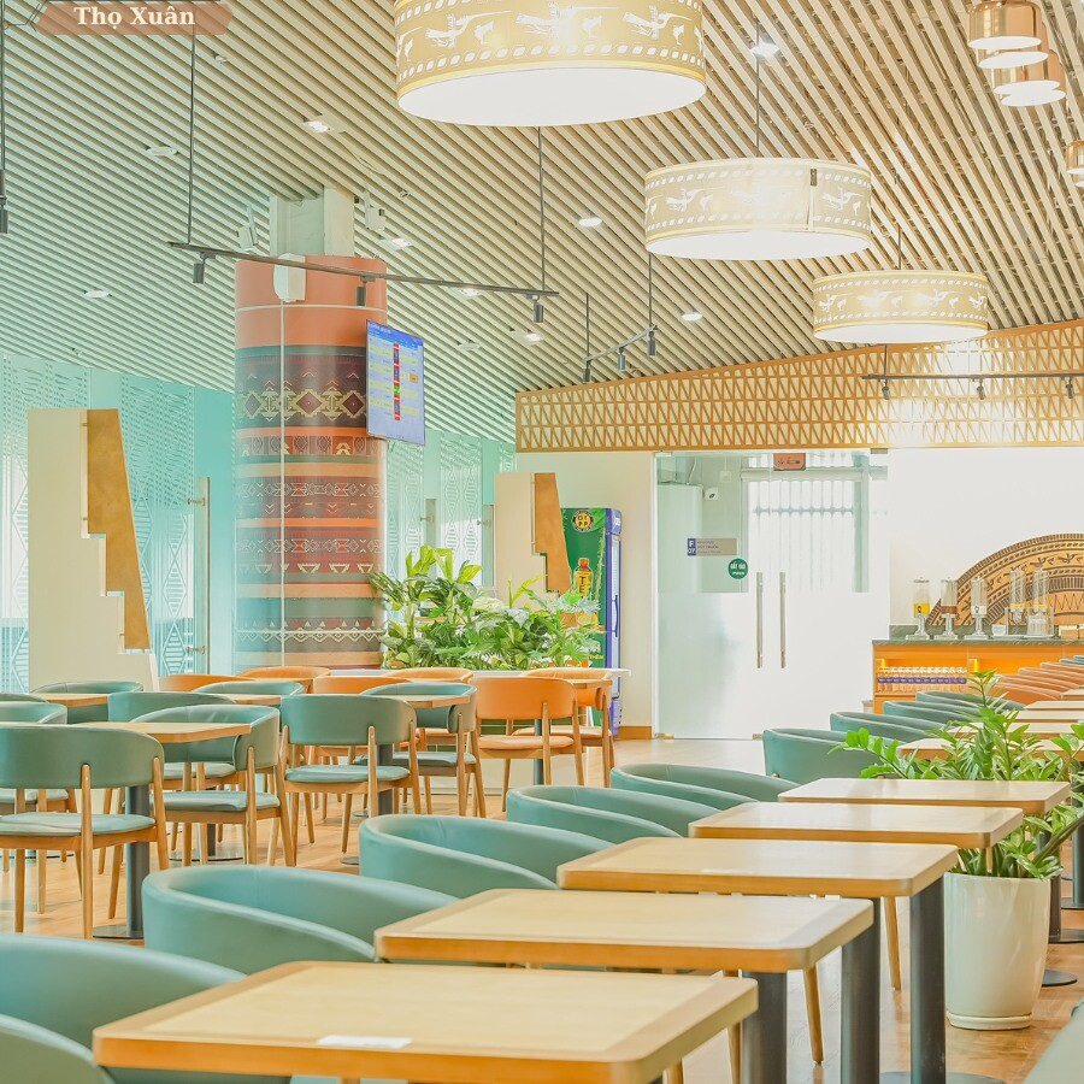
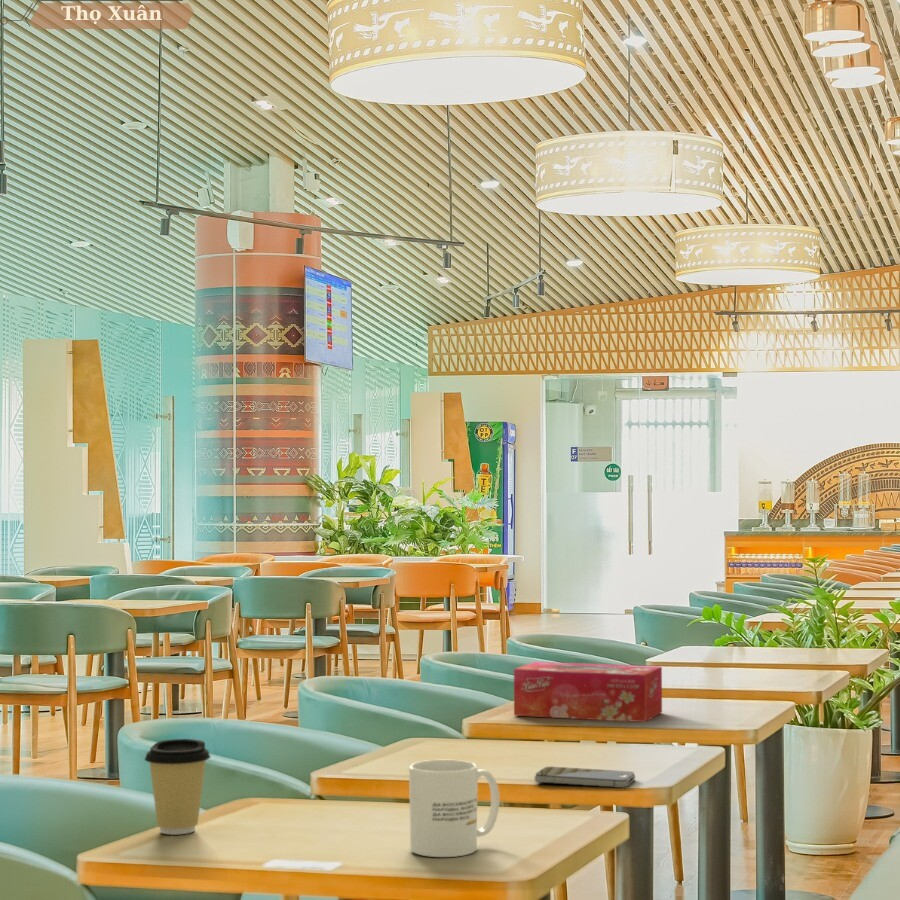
+ tissue box [513,661,663,723]
+ smartphone [534,766,636,789]
+ mug [408,759,501,858]
+ coffee cup [144,738,211,836]
